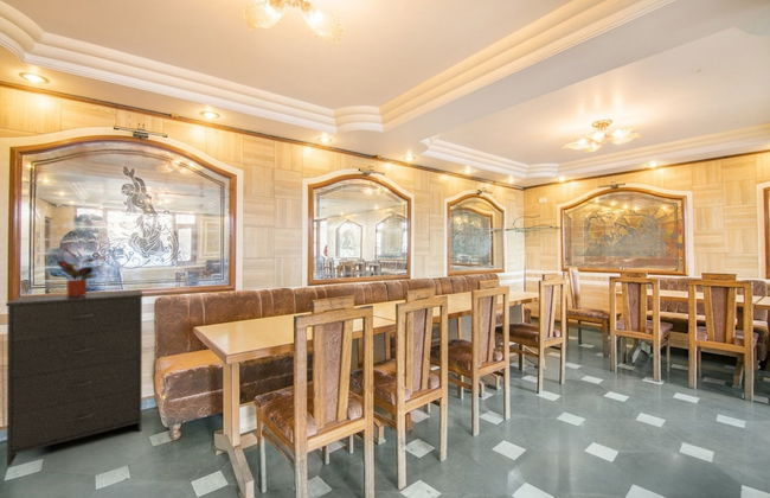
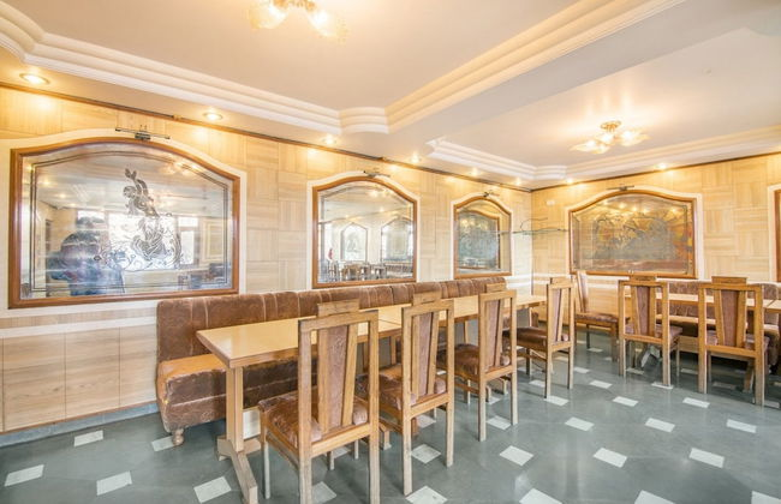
- dresser [5,289,145,467]
- potted plant [57,247,105,296]
